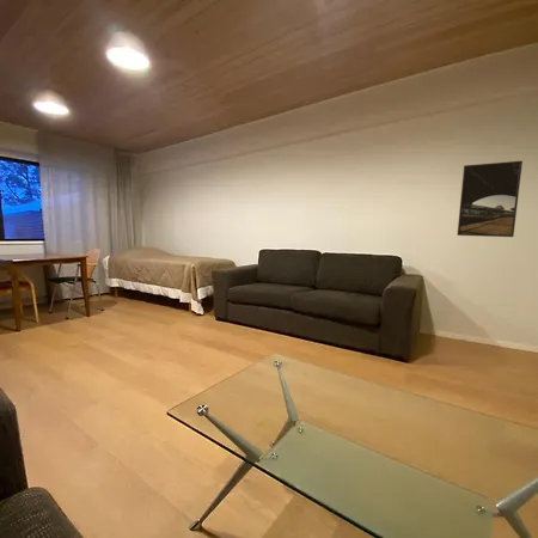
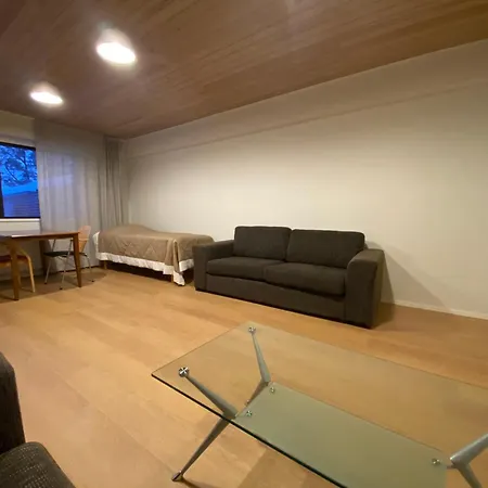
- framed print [456,160,524,238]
